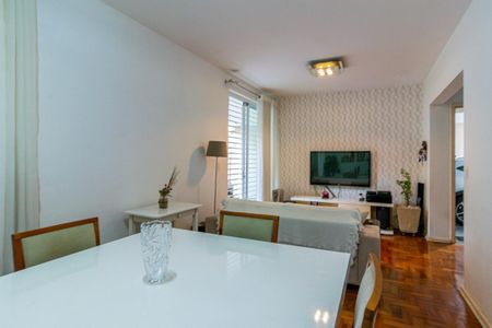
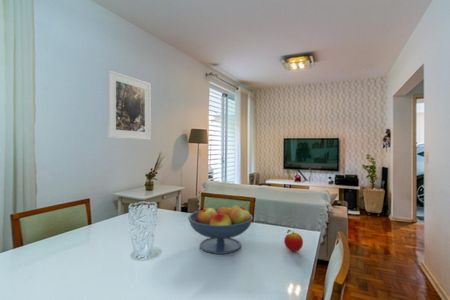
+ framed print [107,69,152,141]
+ apple [283,229,304,253]
+ fruit bowl [187,204,254,255]
